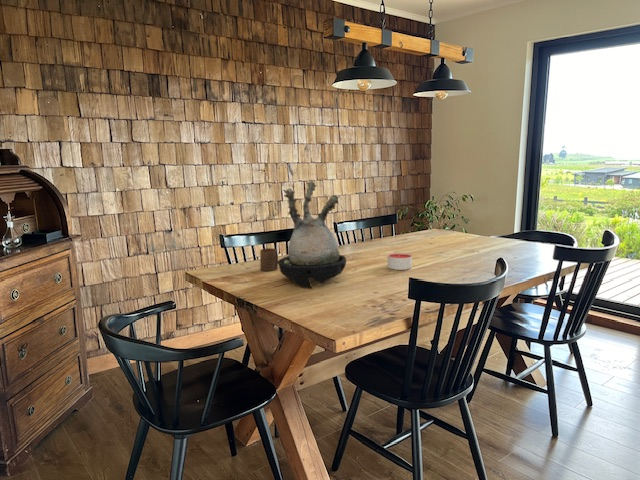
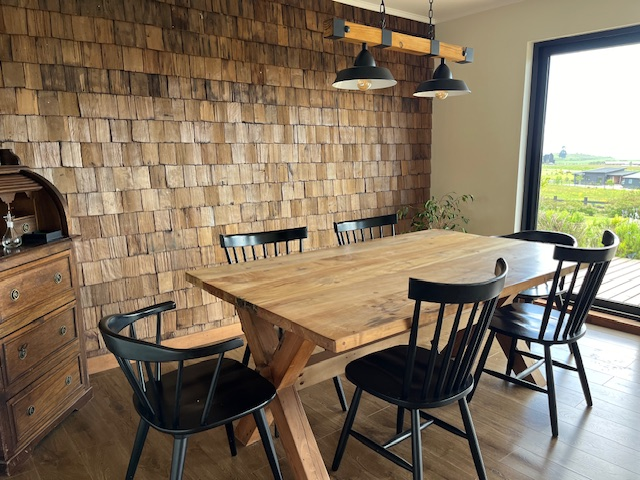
- plant [278,180,347,290]
- candle [387,252,413,271]
- cup [259,247,279,272]
